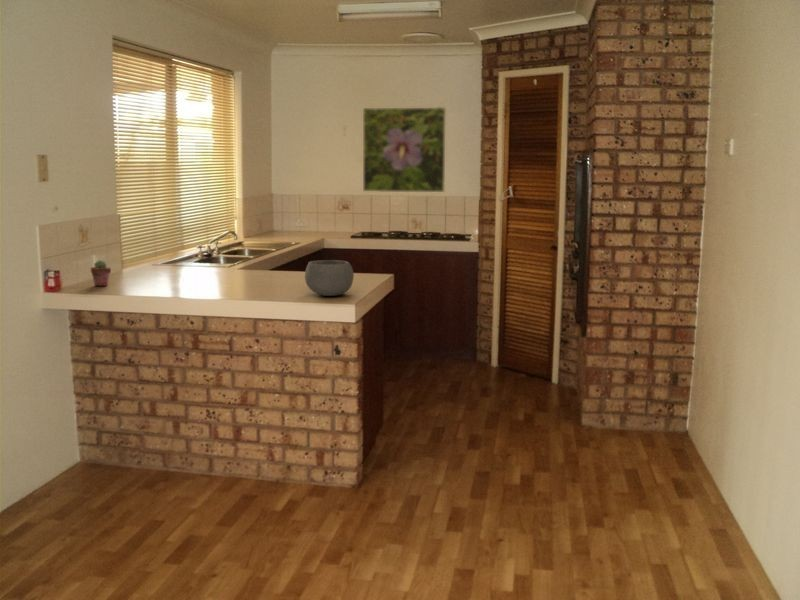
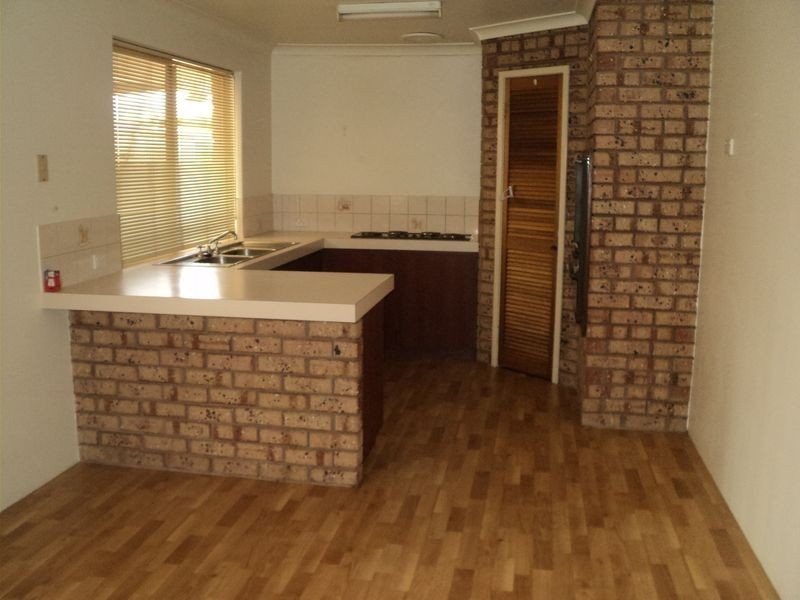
- potted succulent [90,259,112,287]
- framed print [362,106,447,193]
- bowl [304,259,355,297]
